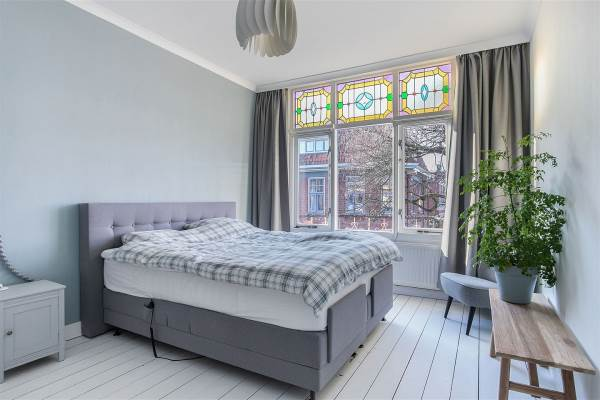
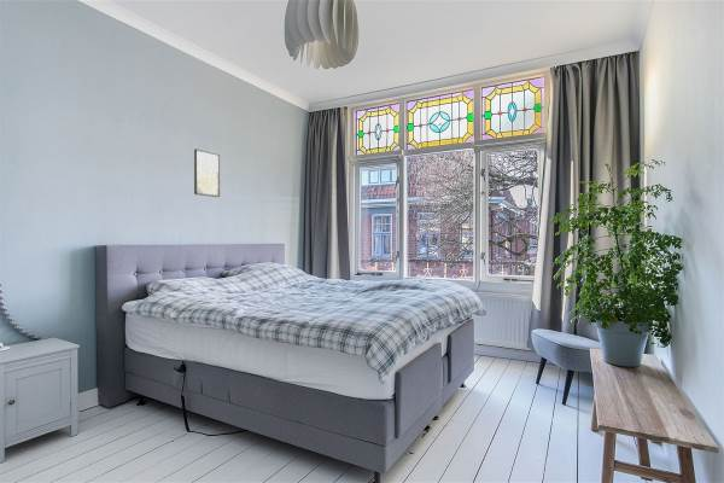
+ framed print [193,147,221,198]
